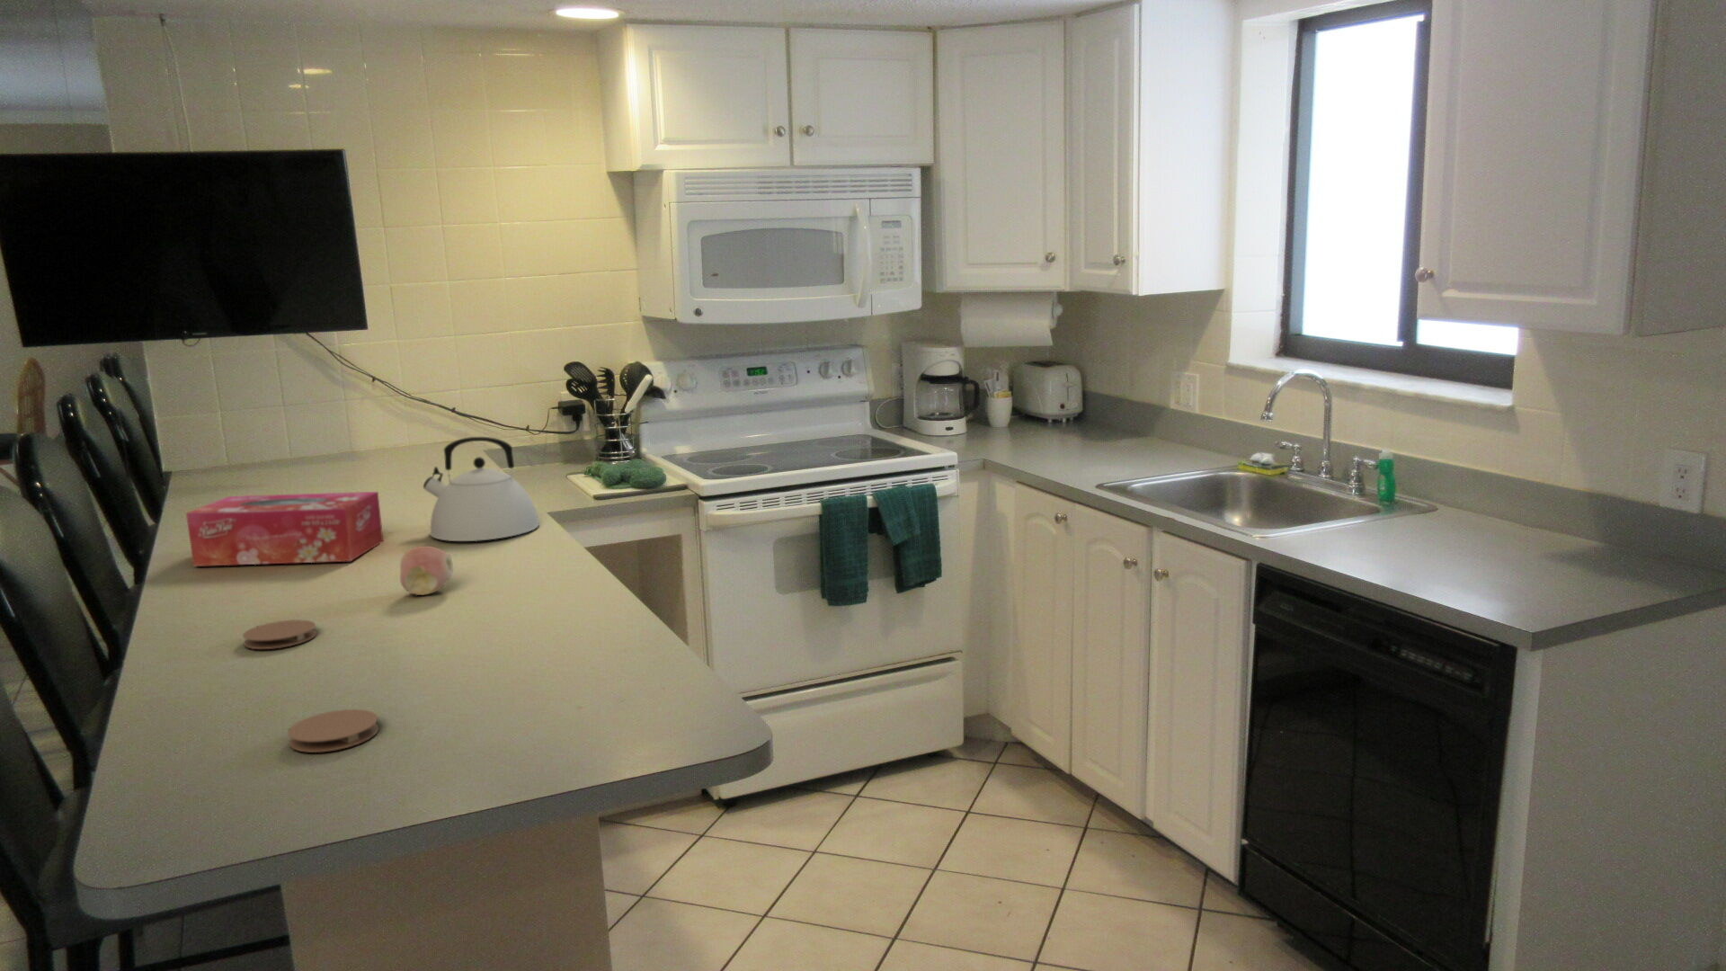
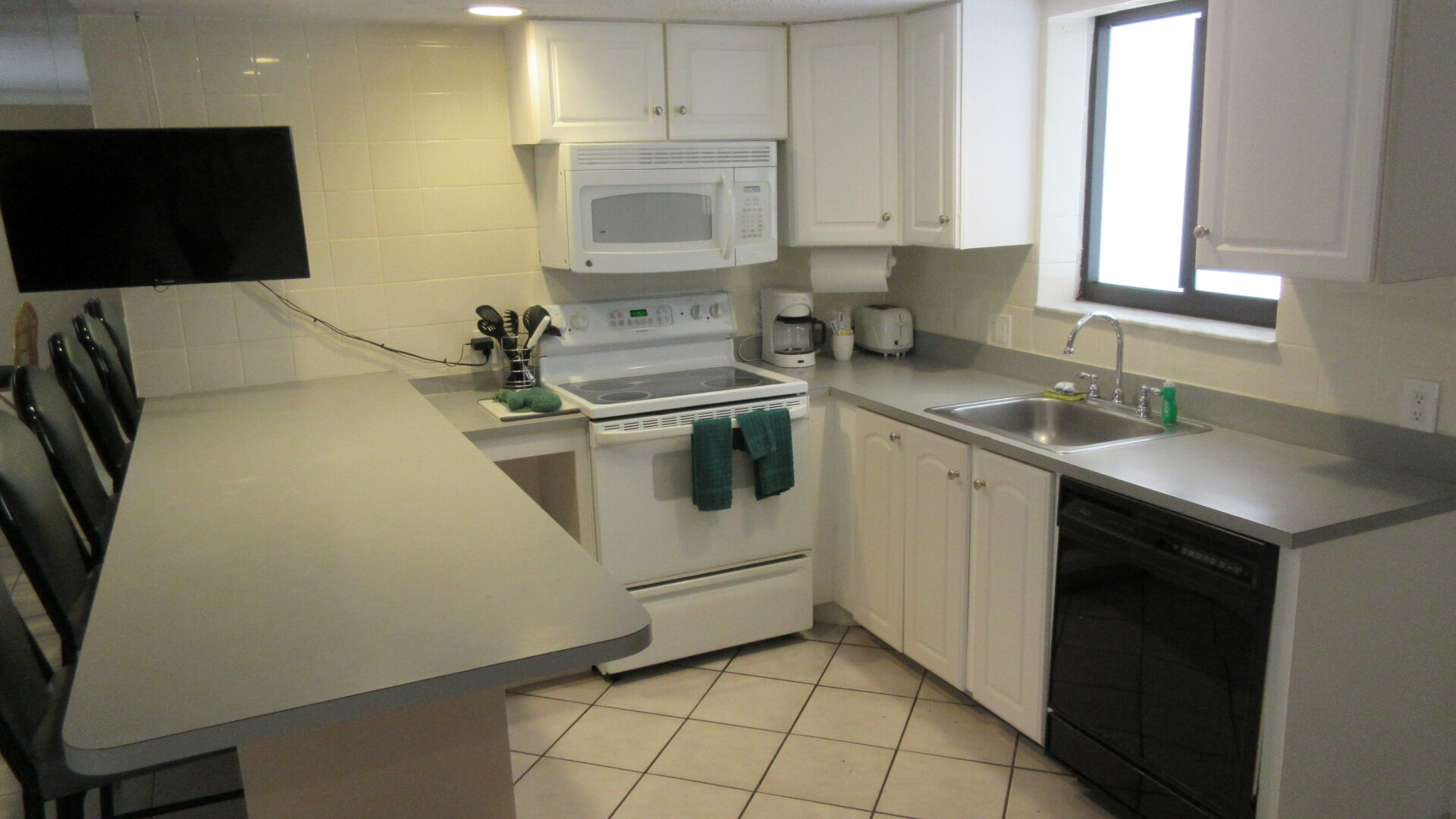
- fruit [399,545,454,596]
- kettle [422,436,541,542]
- coaster [242,619,318,650]
- coaster [287,709,379,753]
- tissue box [185,491,384,568]
